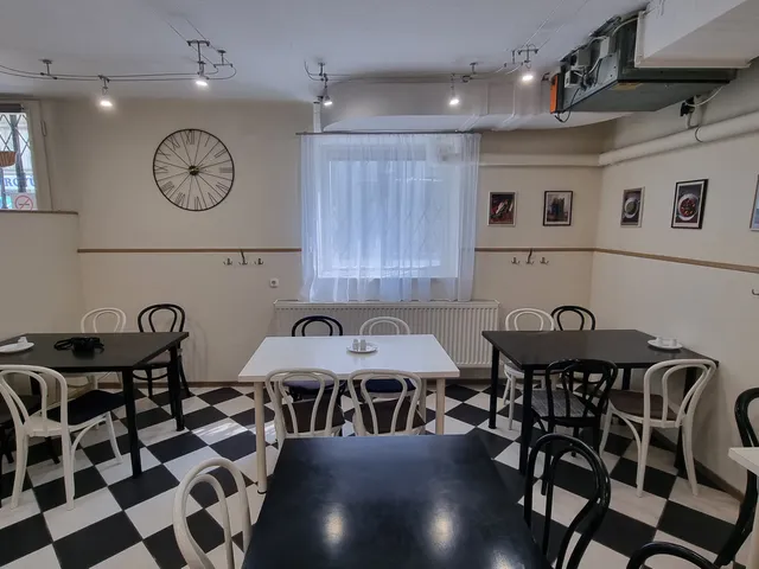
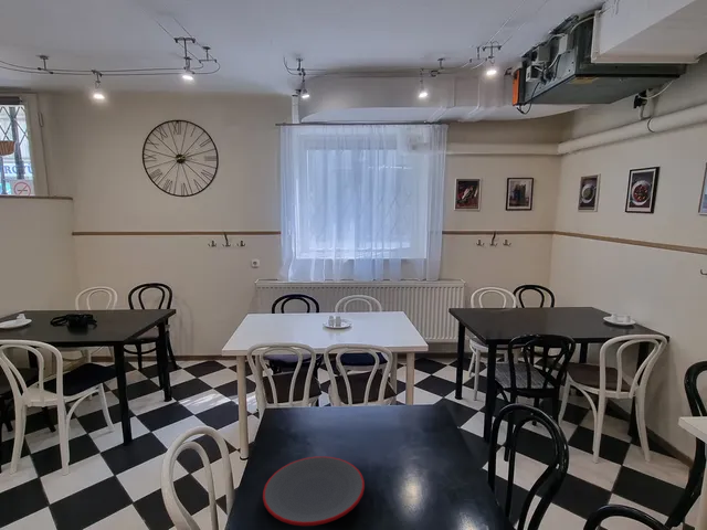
+ plate [262,455,366,527]
